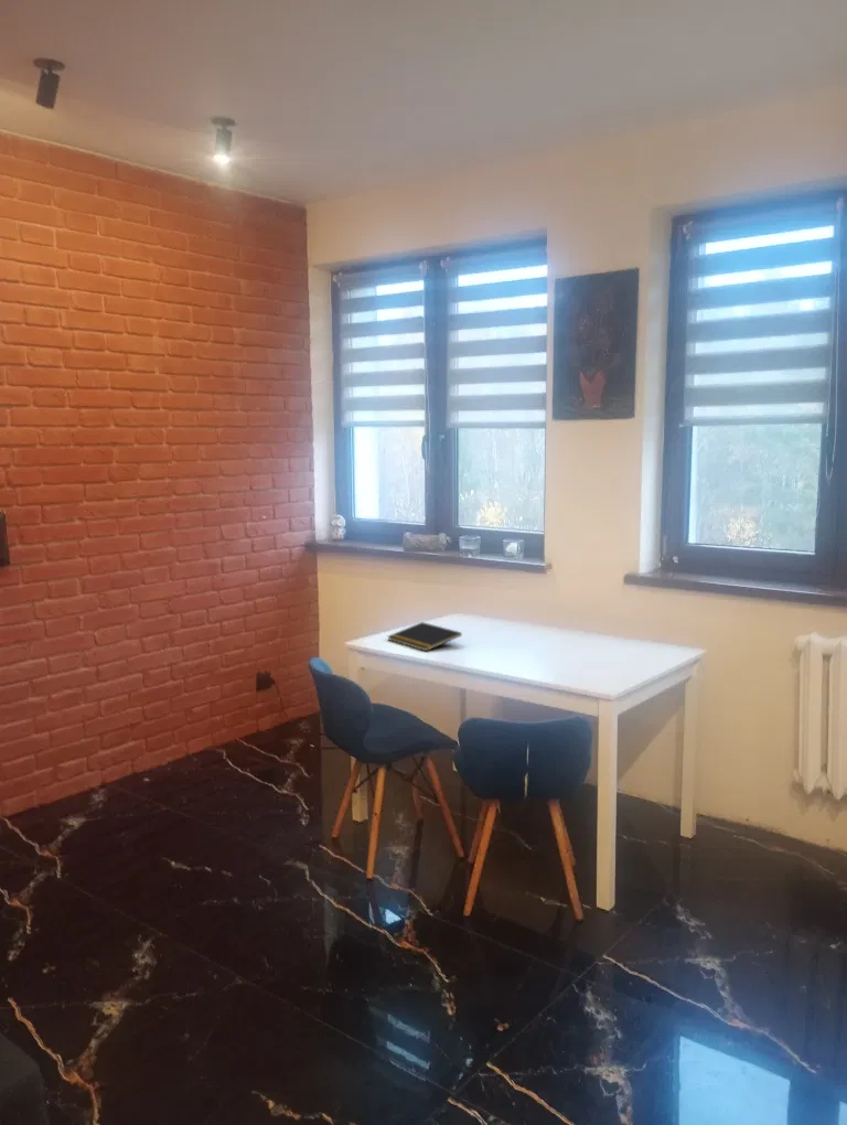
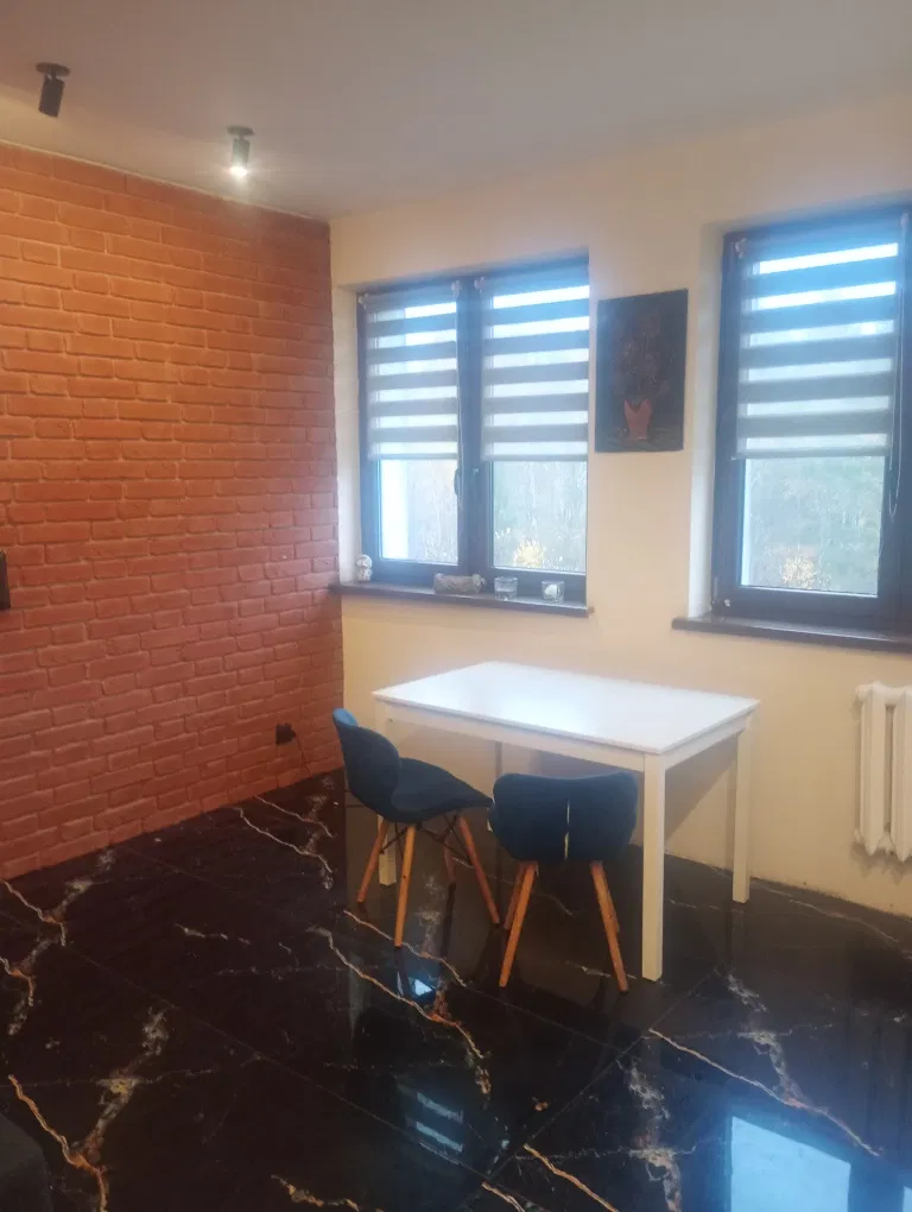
- notepad [387,621,463,652]
